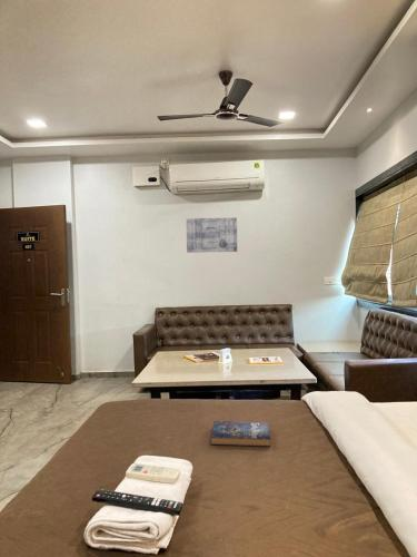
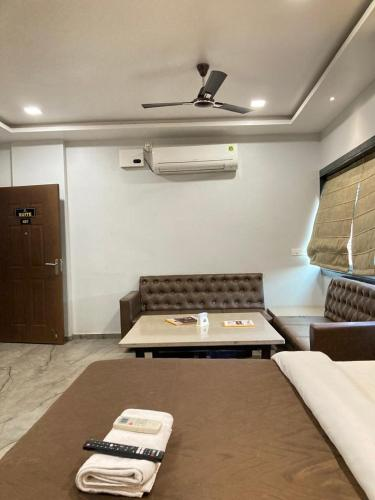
- wall art [186,216,238,254]
- book [210,420,271,448]
